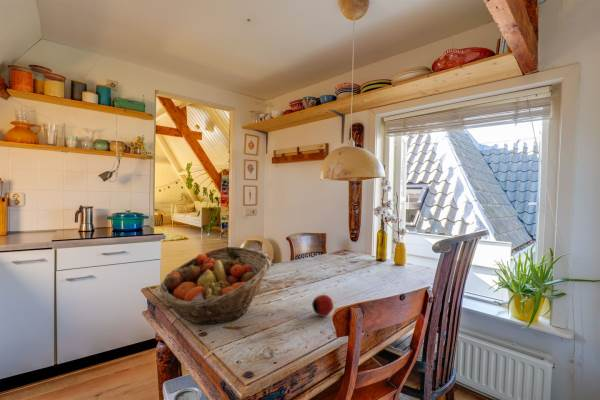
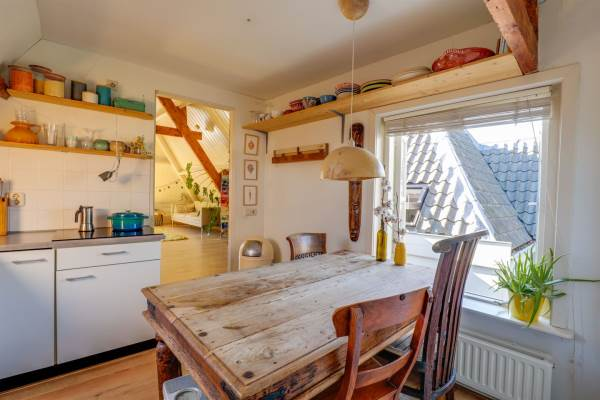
- fruit basket [159,246,273,325]
- apple [311,294,335,318]
